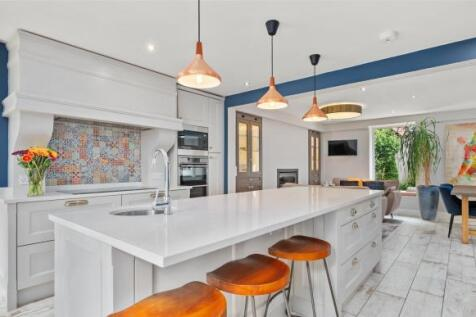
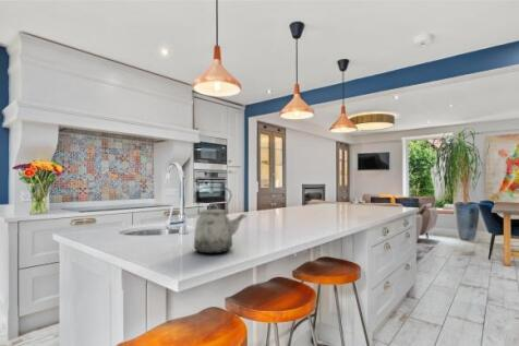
+ kettle [193,186,248,254]
